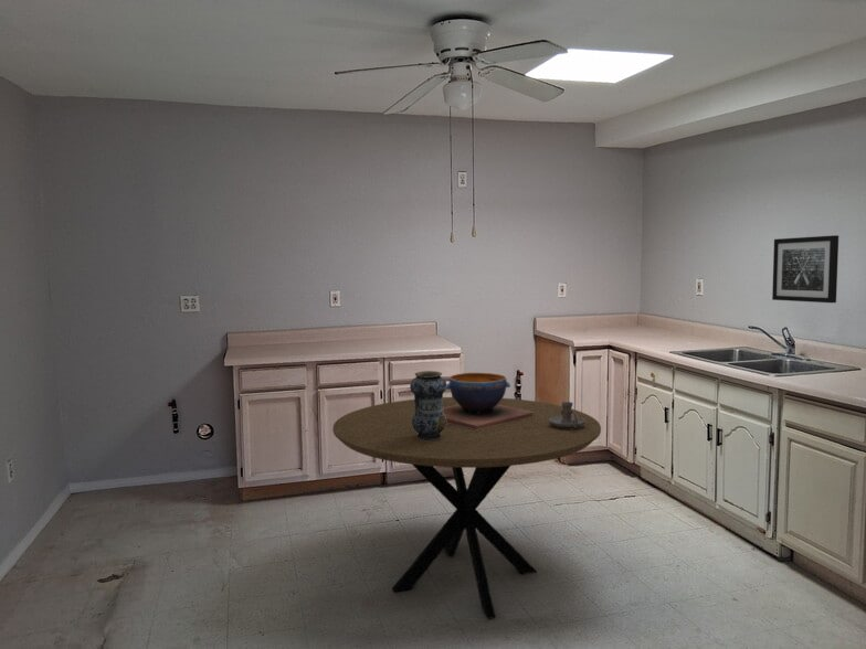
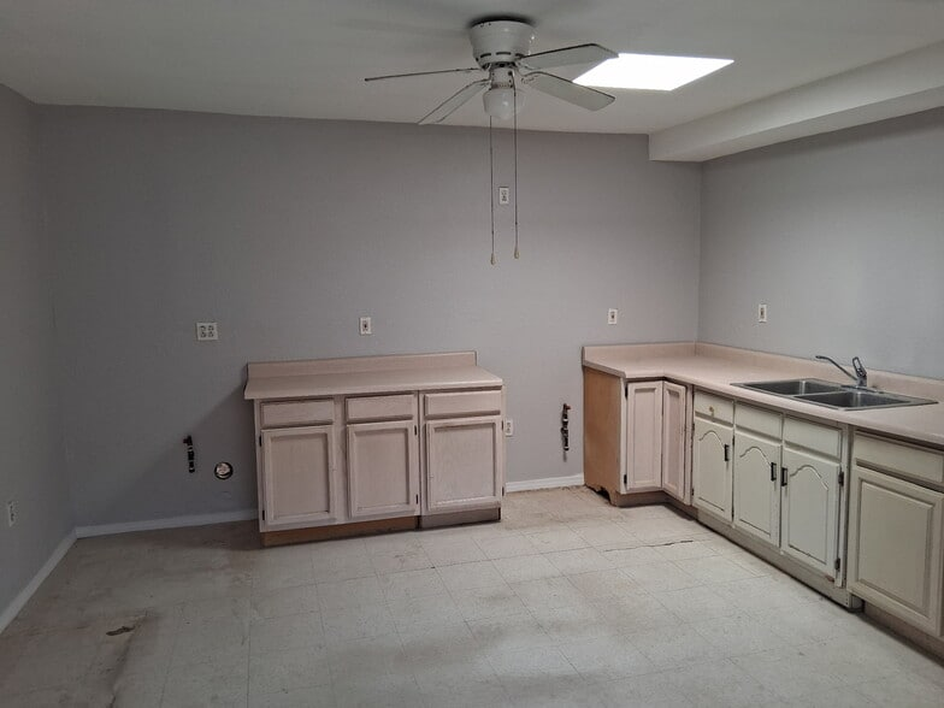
- candle holder [549,401,585,428]
- wall art [771,234,839,304]
- vase [409,370,447,440]
- decorative bowl [443,372,534,430]
- dining table [331,396,602,619]
